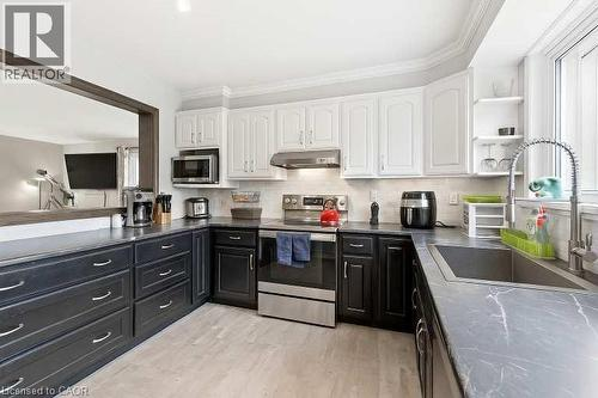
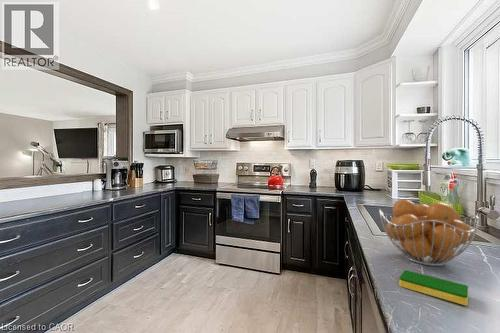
+ dish sponge [399,269,469,306]
+ fruit basket [378,198,480,267]
